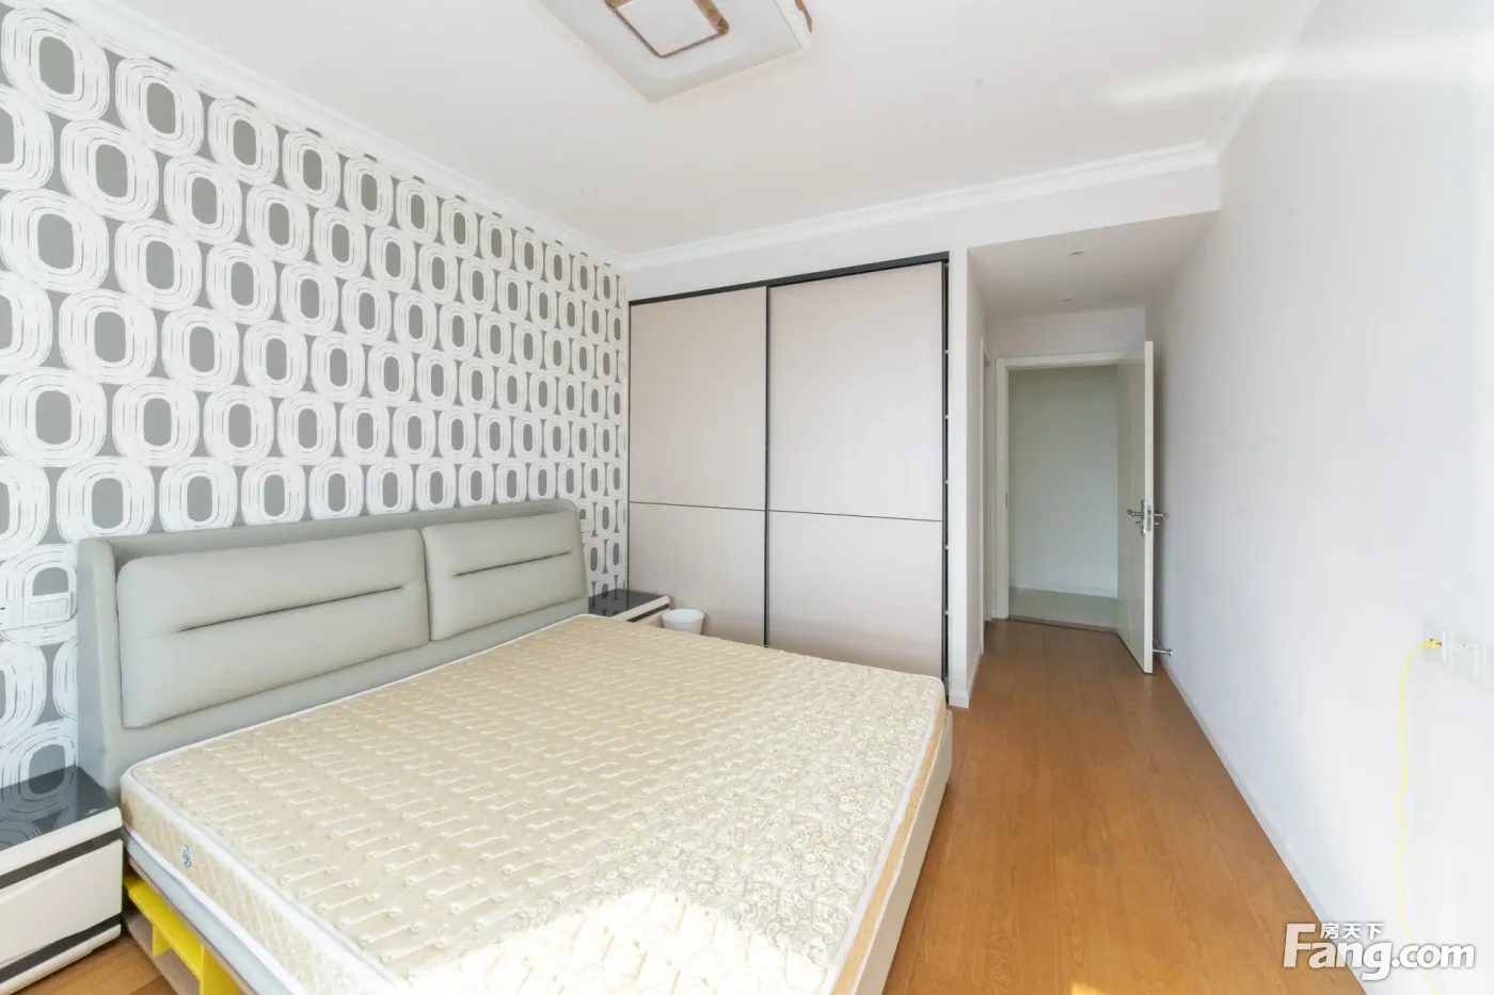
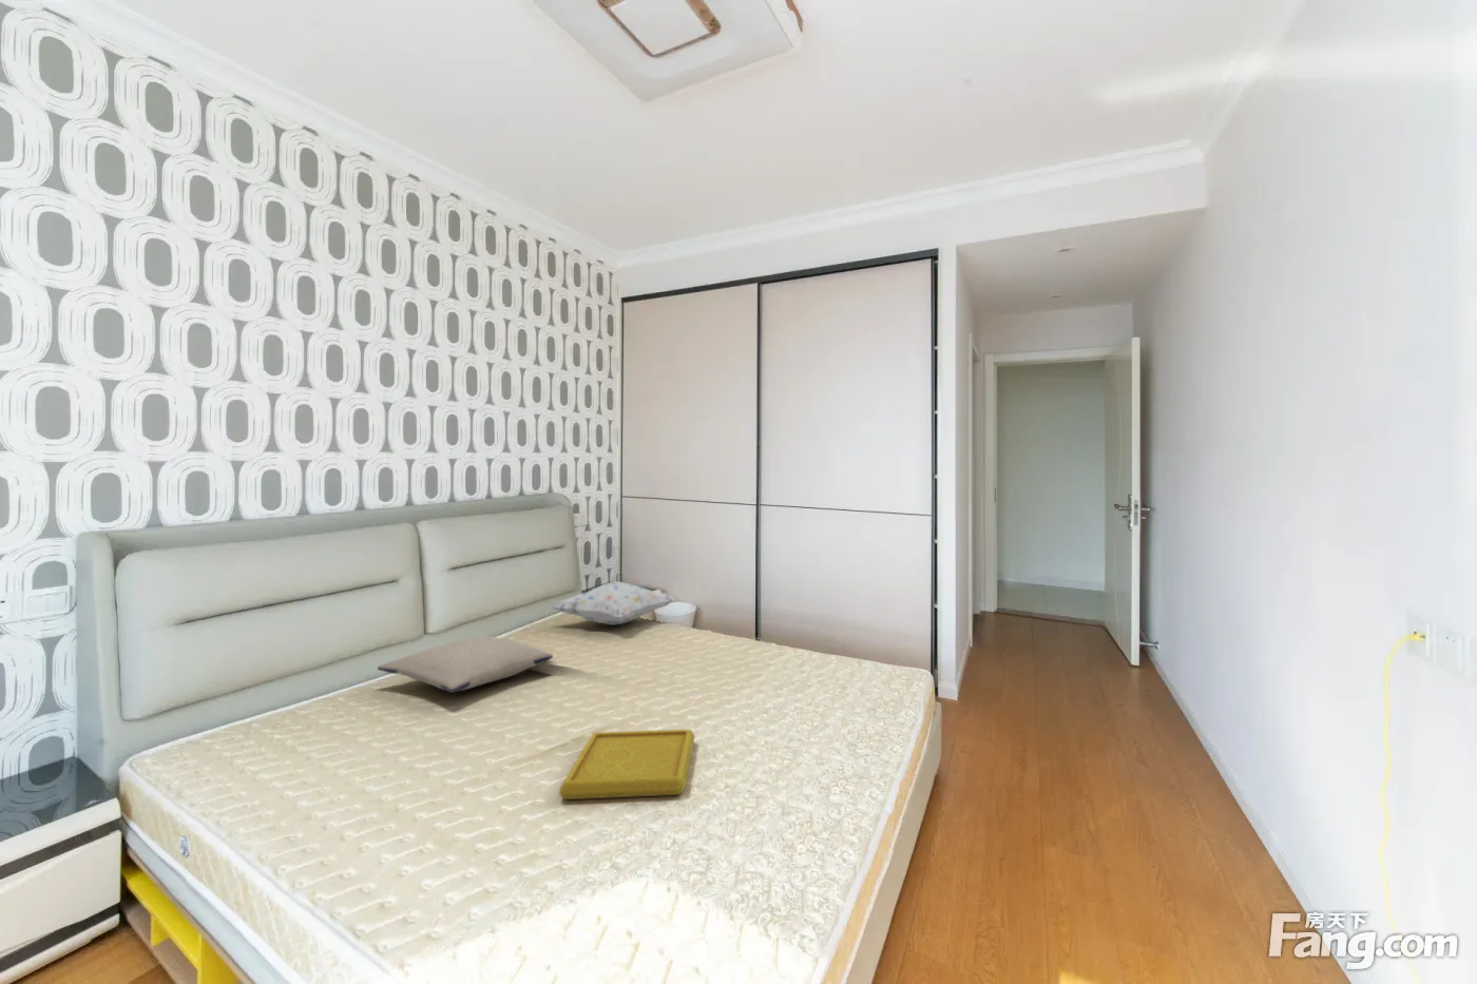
+ pillow [377,635,553,694]
+ decorative pillow [549,580,678,626]
+ serving tray [558,728,696,801]
